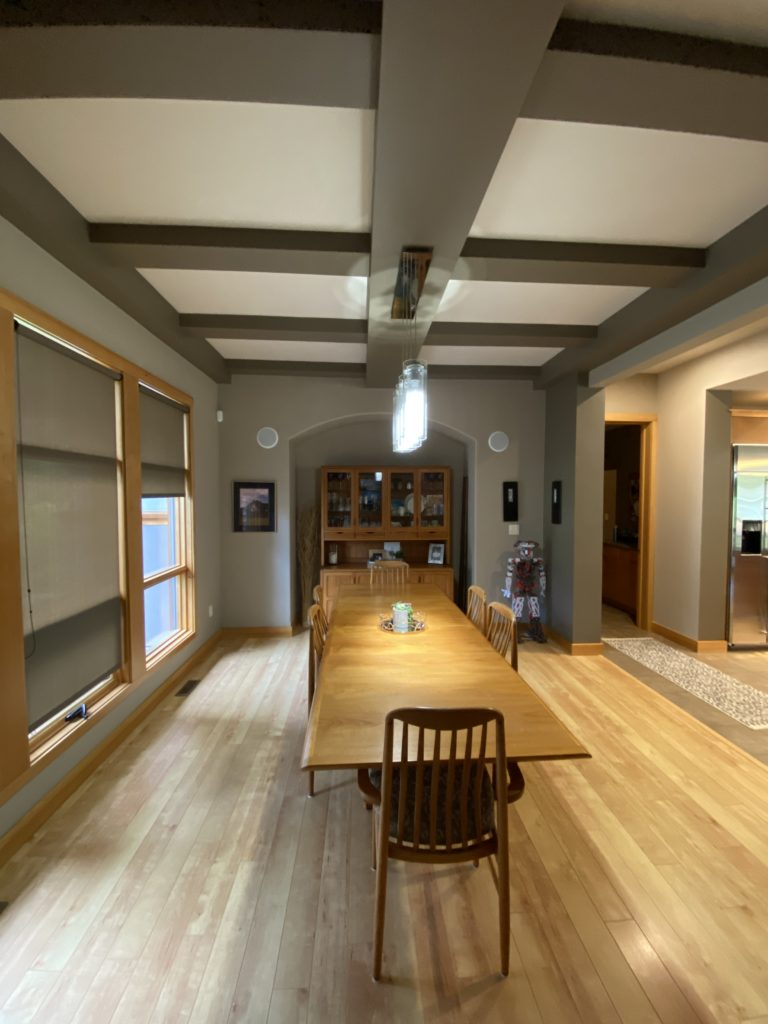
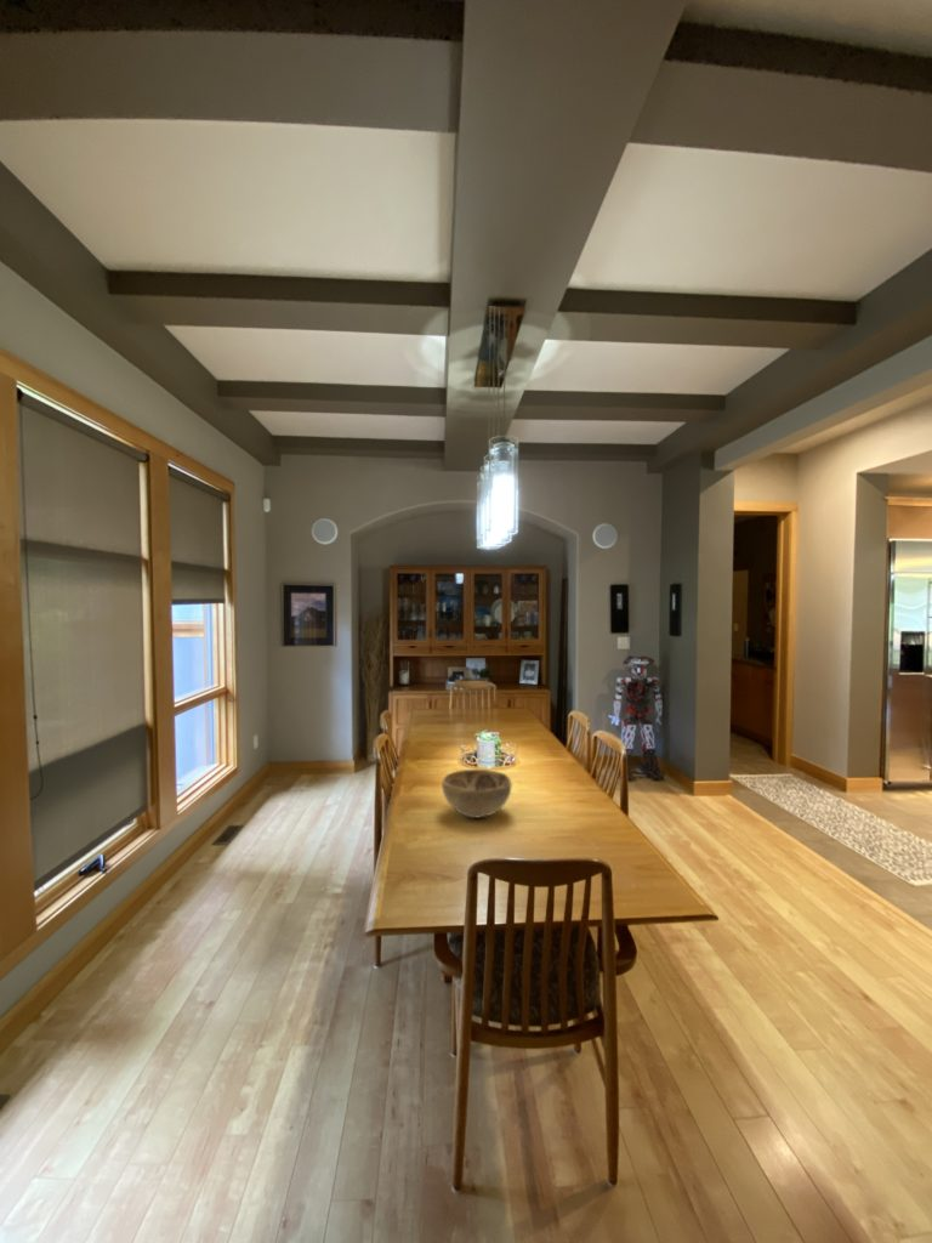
+ decorative bowl [441,768,512,819]
